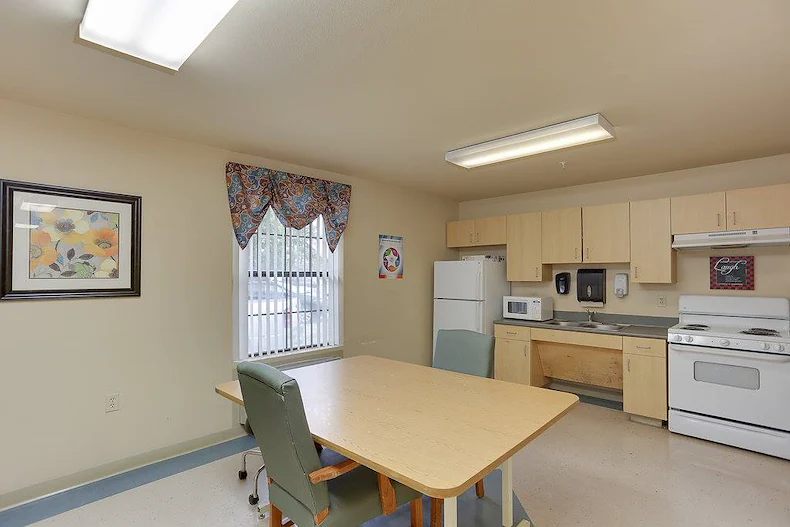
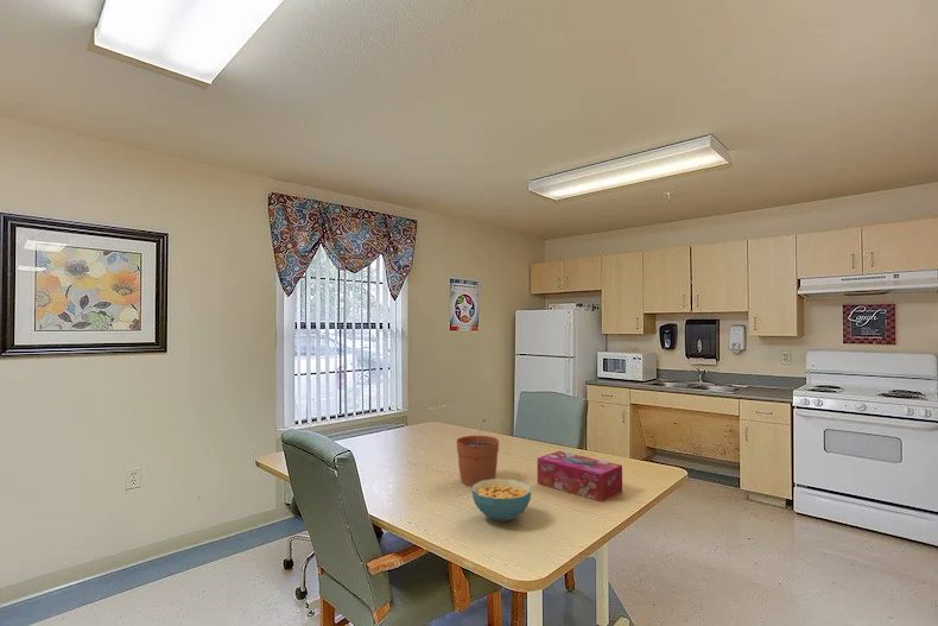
+ plant pot [455,418,500,487]
+ tissue box [537,450,623,502]
+ cereal bowl [471,478,532,523]
